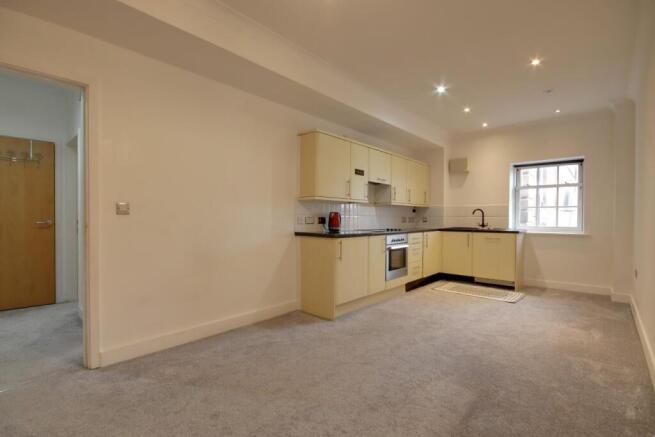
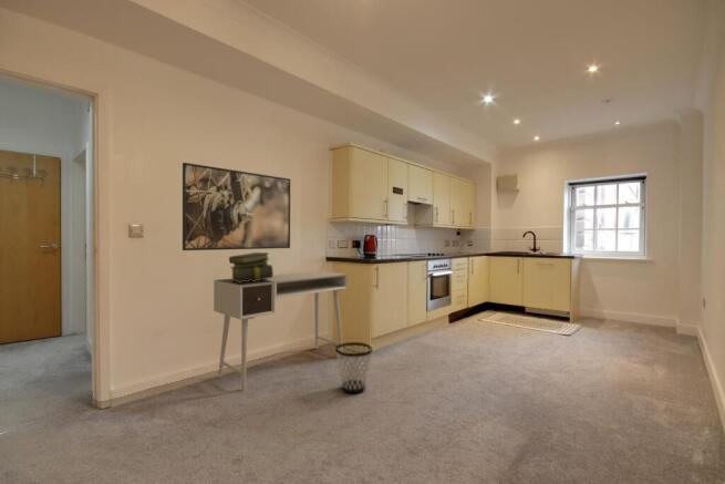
+ desk [213,270,349,392]
+ stack of books [228,251,275,282]
+ wastebasket [334,341,374,394]
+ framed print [182,162,291,251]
